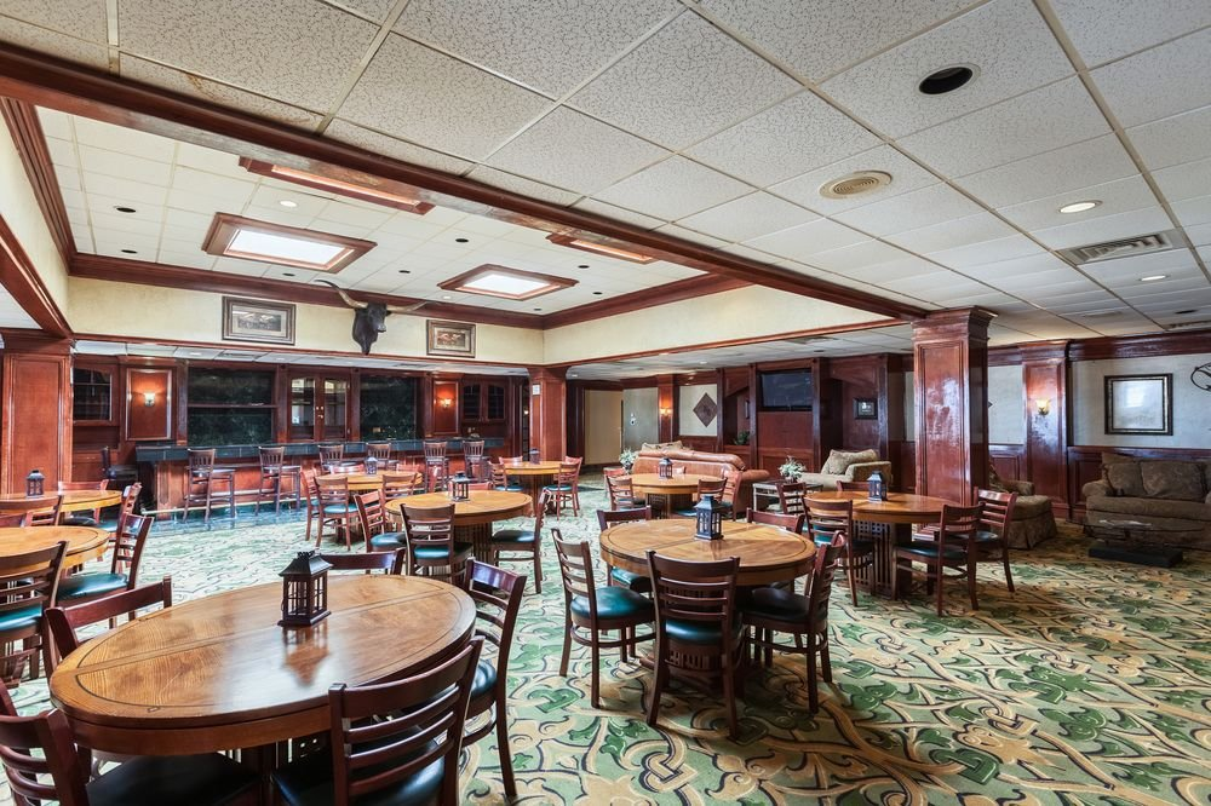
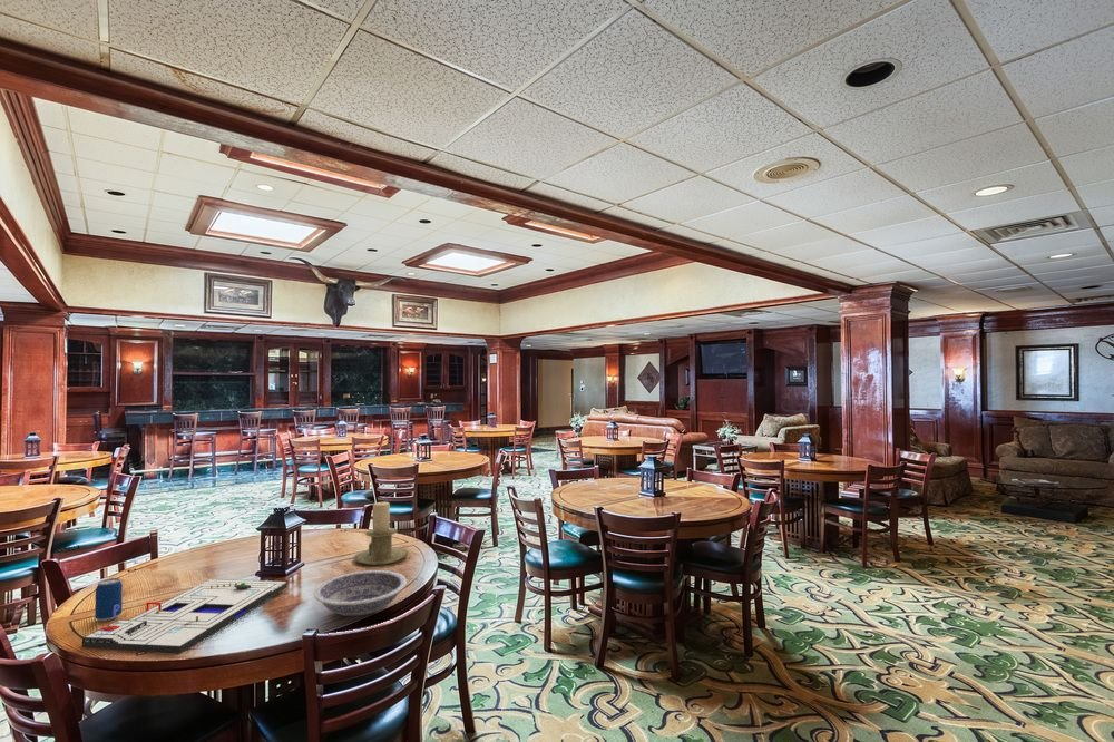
+ beverage can [94,577,124,622]
+ board game [81,578,287,654]
+ candle holder [352,501,410,566]
+ bowl [313,569,408,617]
